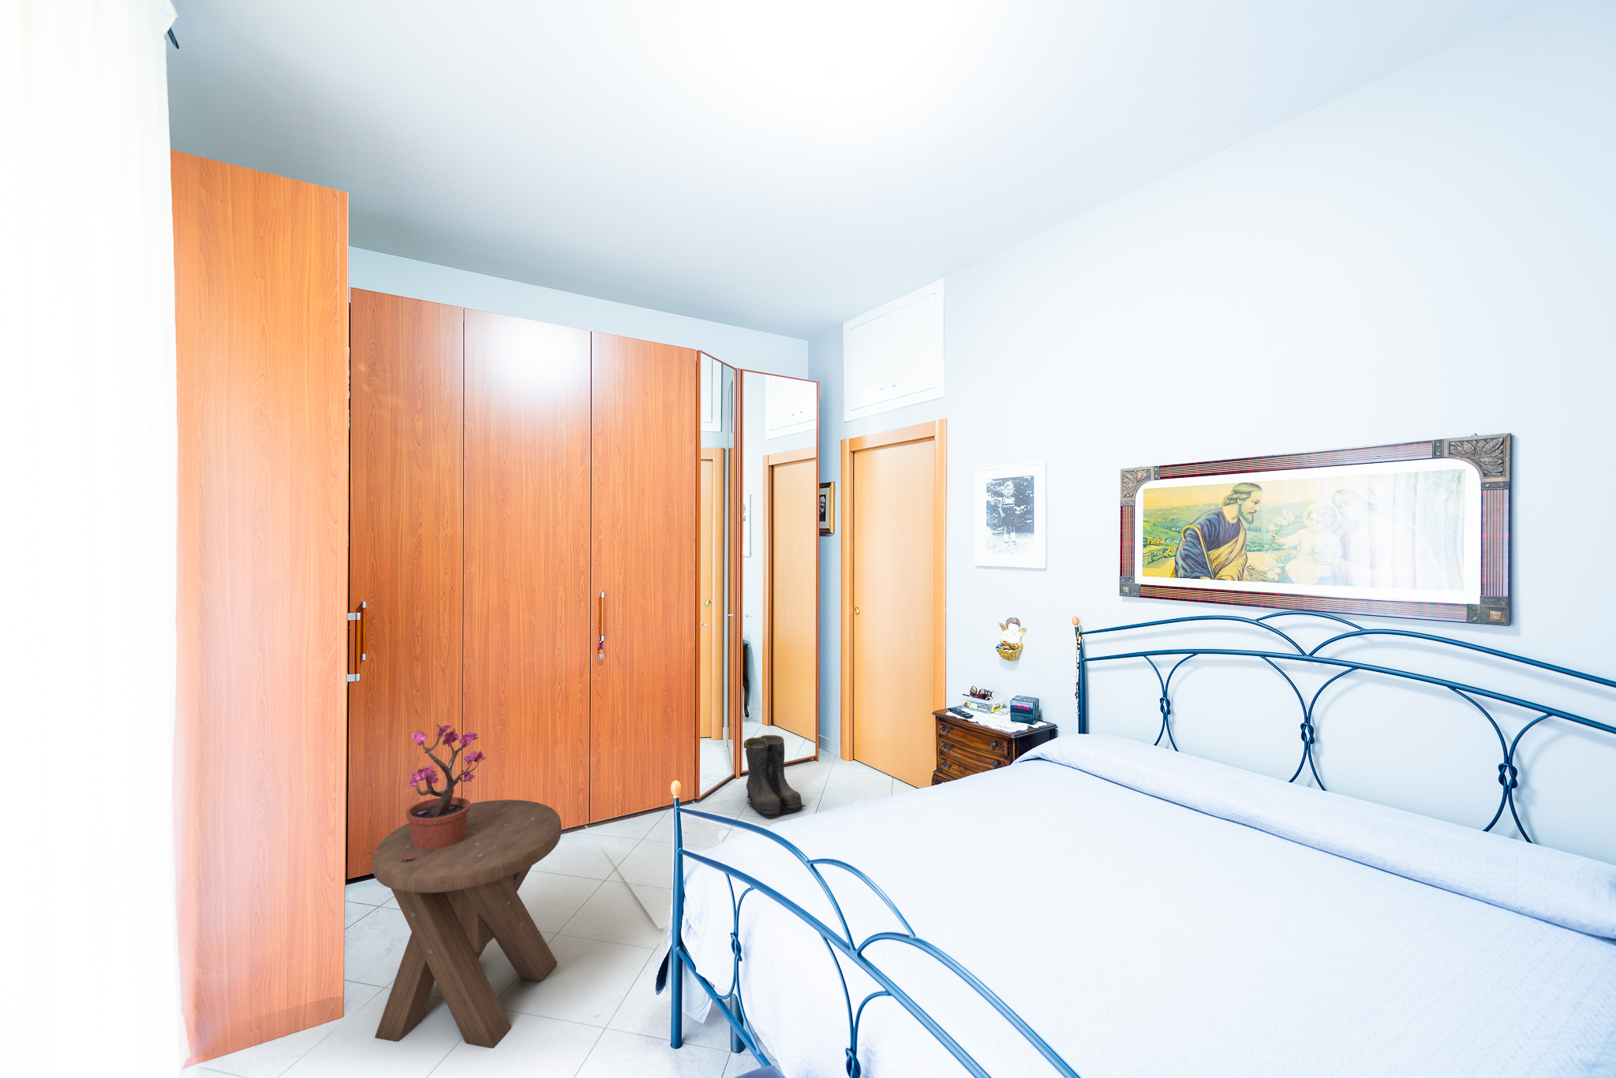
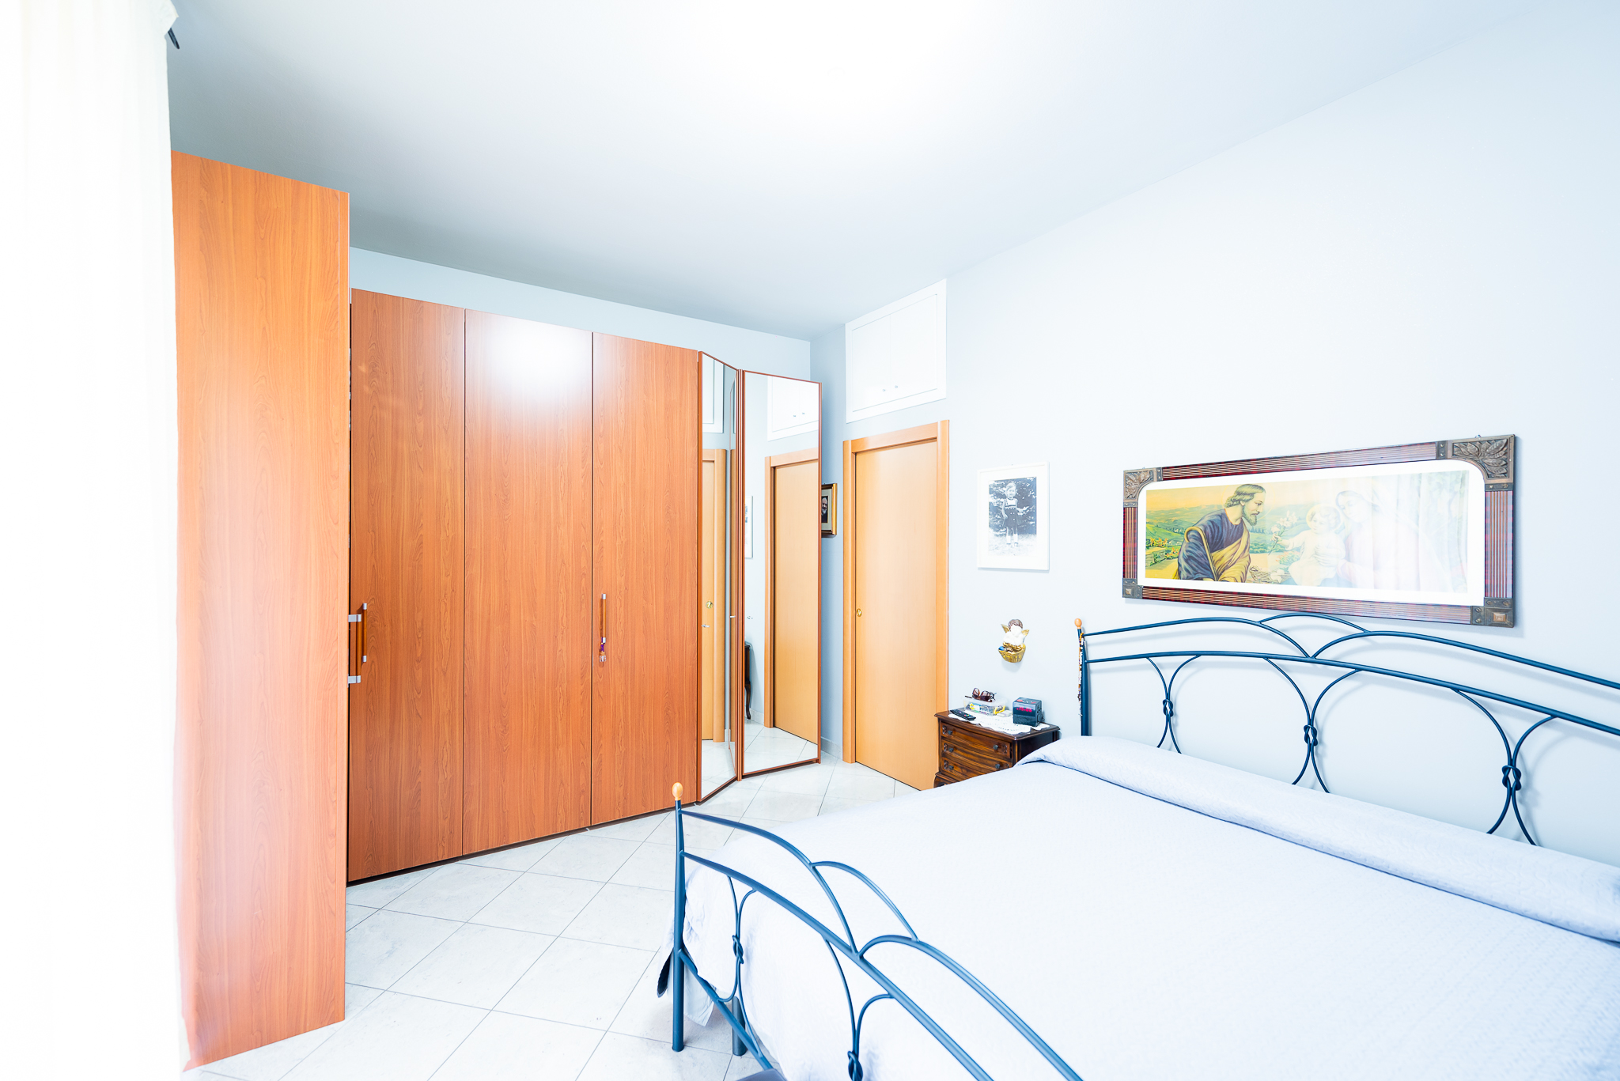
- music stool [372,799,563,1049]
- potted plant [402,723,486,861]
- boots [744,734,806,819]
